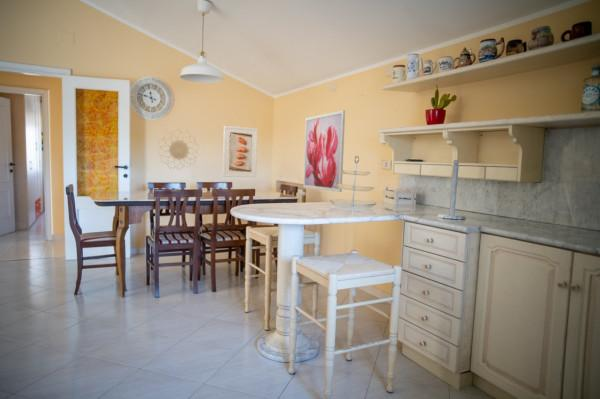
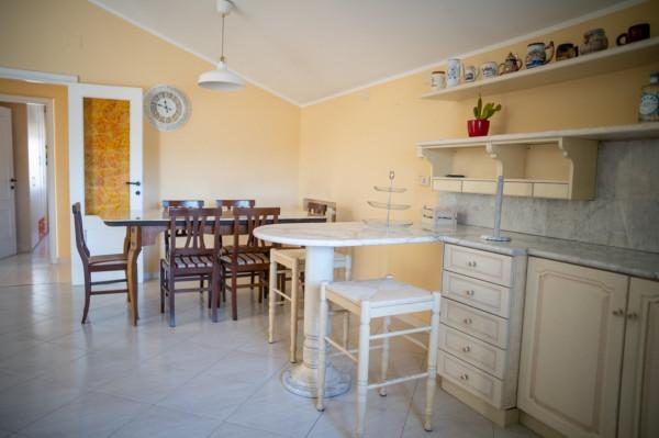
- wall art [302,109,346,193]
- decorative wall piece [157,128,200,170]
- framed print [222,125,258,178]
